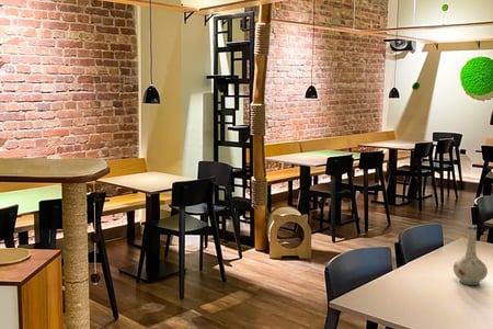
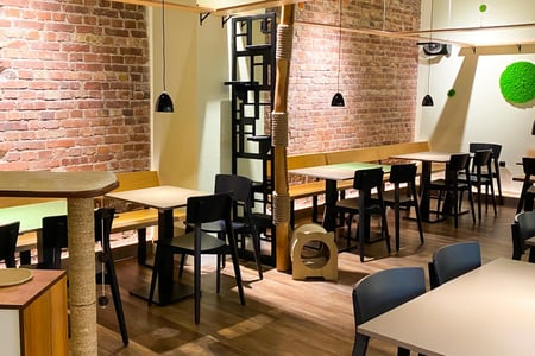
- vase [452,224,489,286]
